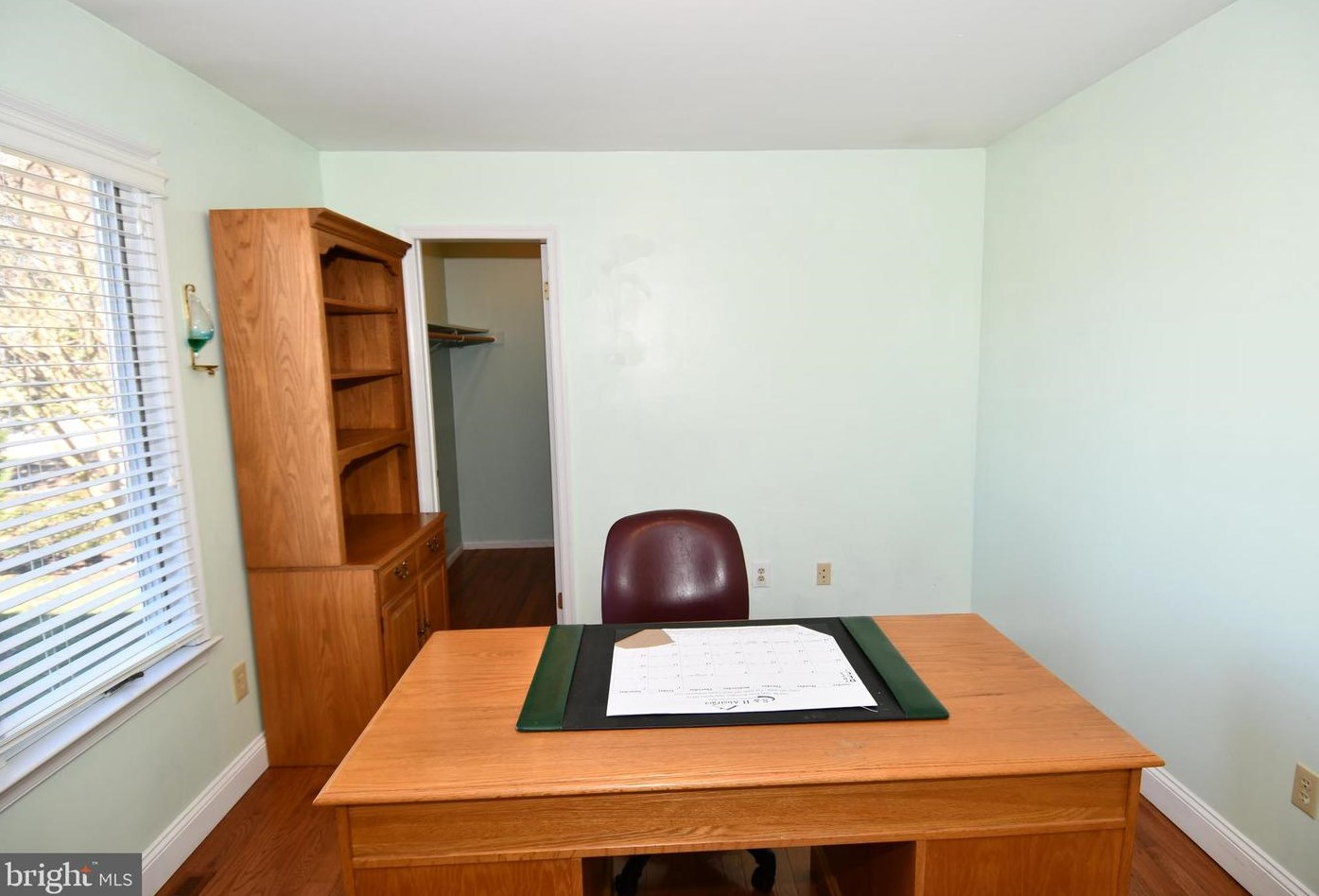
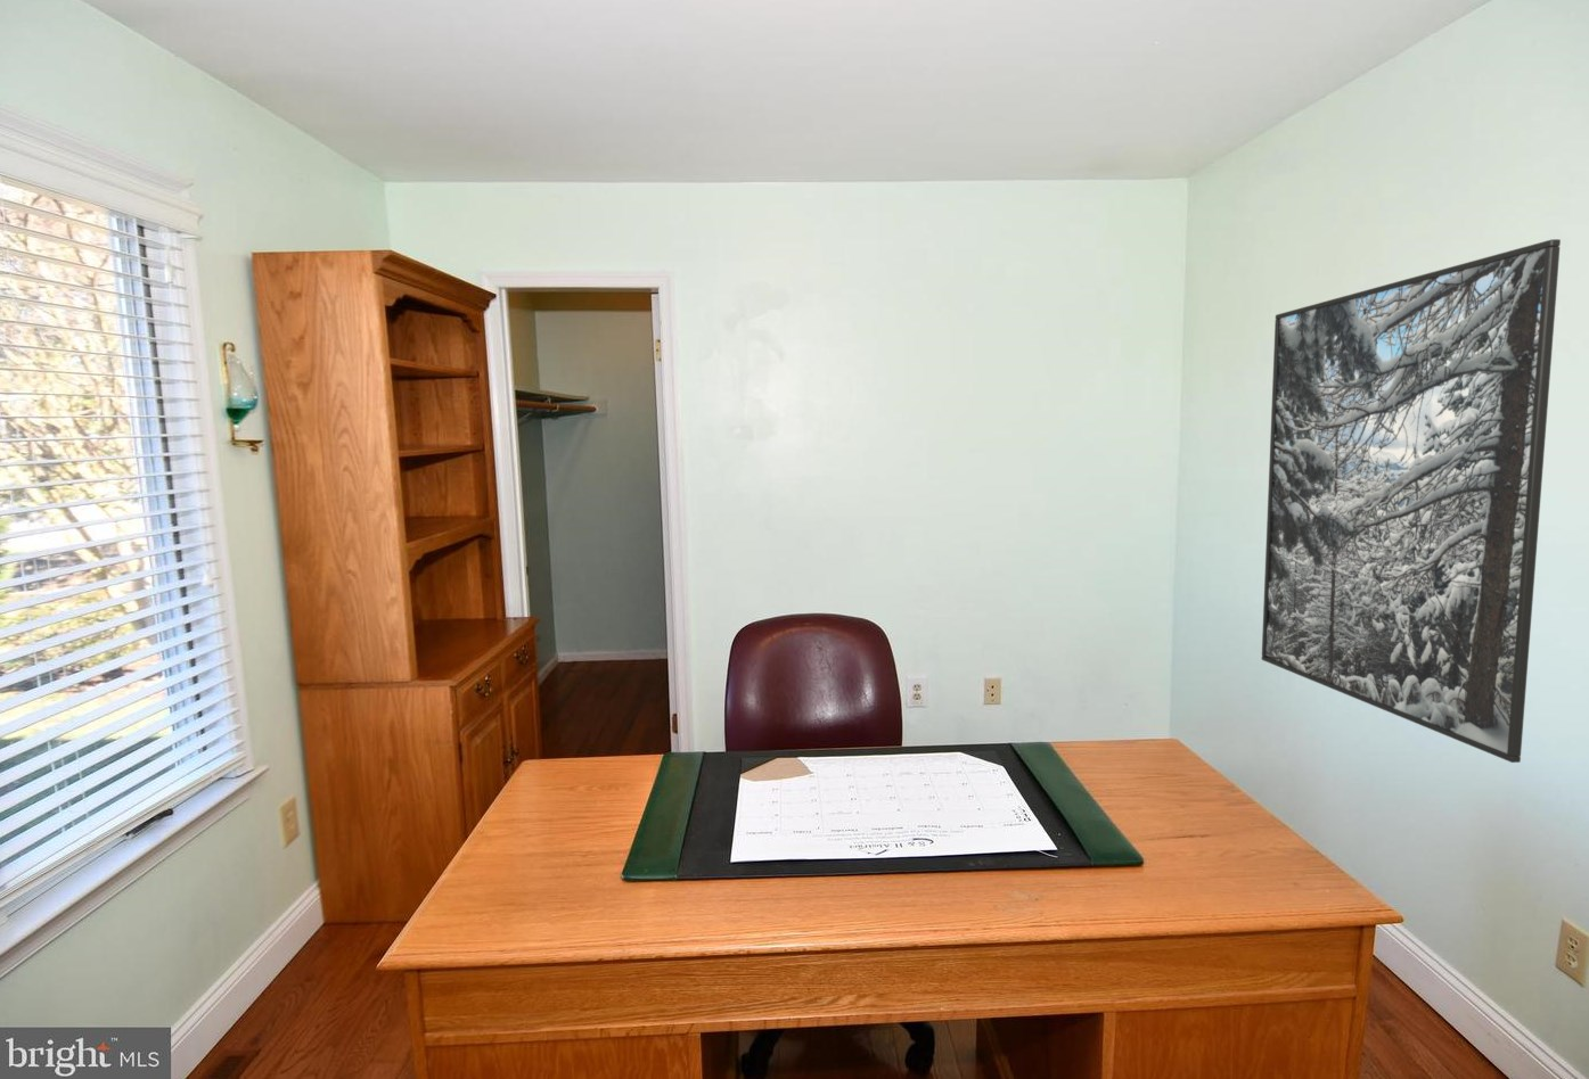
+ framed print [1261,238,1561,763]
